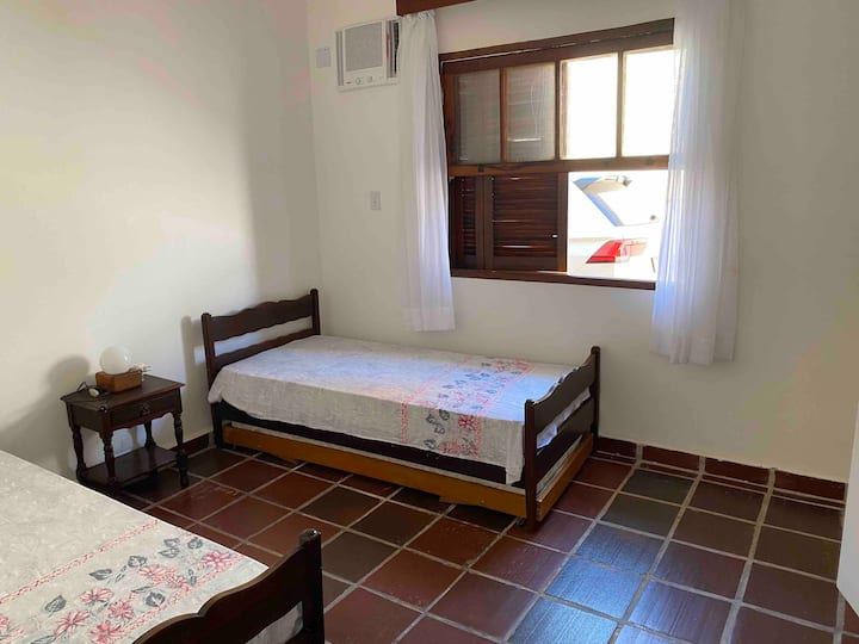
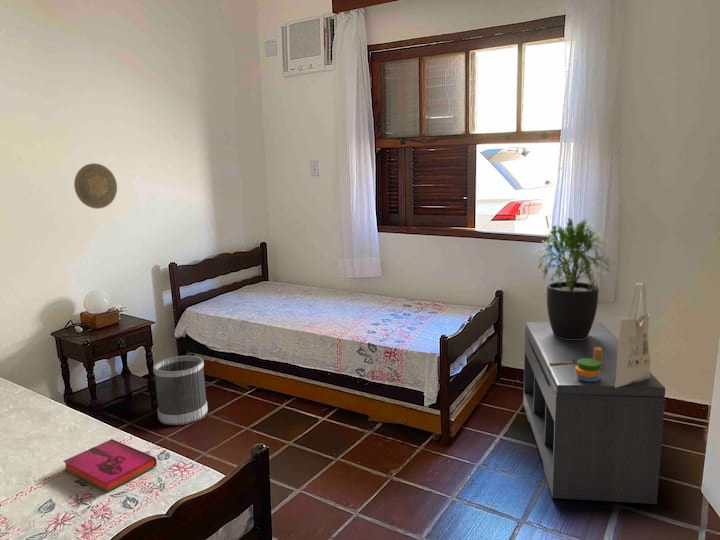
+ bench [522,321,667,505]
+ decorative plate [73,162,118,210]
+ hardback book [62,438,158,493]
+ wastebasket [152,355,209,426]
+ tote bag [549,282,652,388]
+ potted plant [532,217,618,340]
